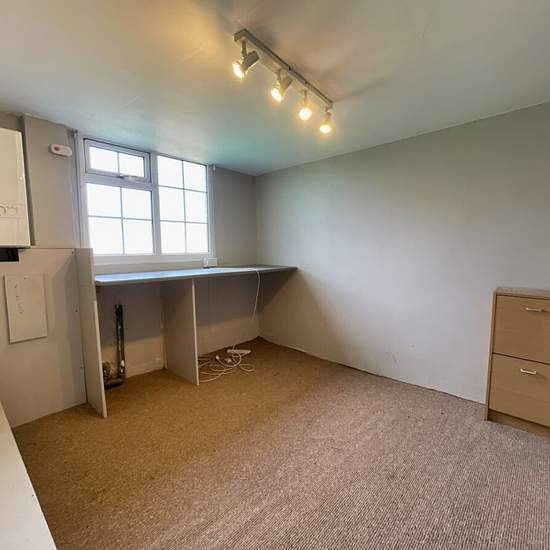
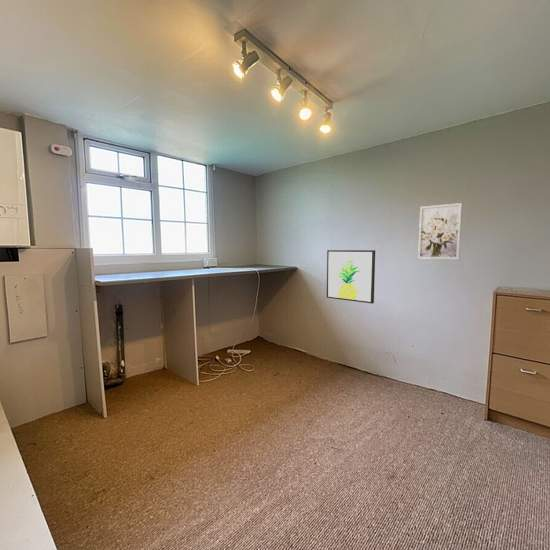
+ wall art [417,202,463,260]
+ wall art [326,249,376,305]
